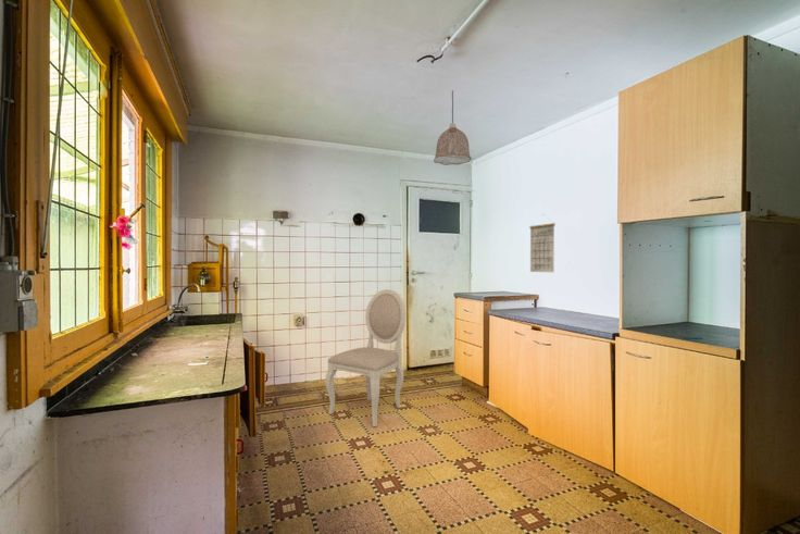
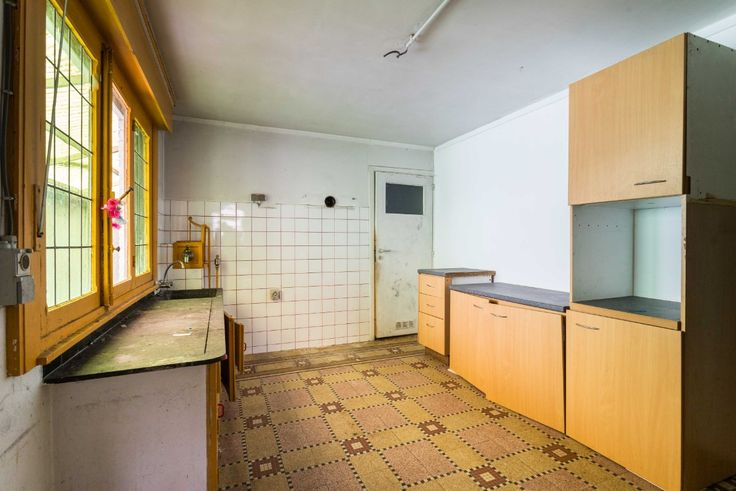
- calendar [528,212,557,273]
- pendant lamp [433,89,473,166]
- dining chair [324,288,407,427]
